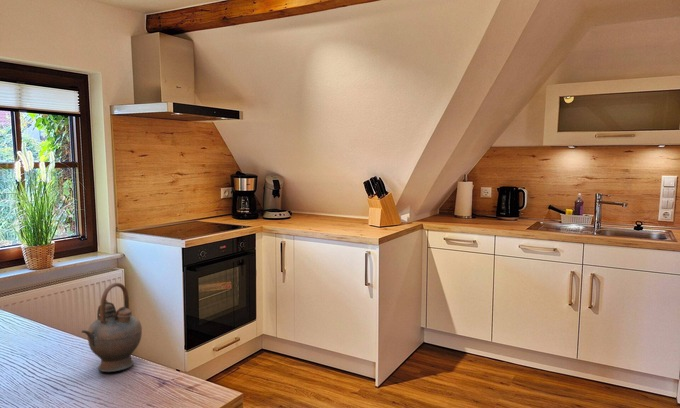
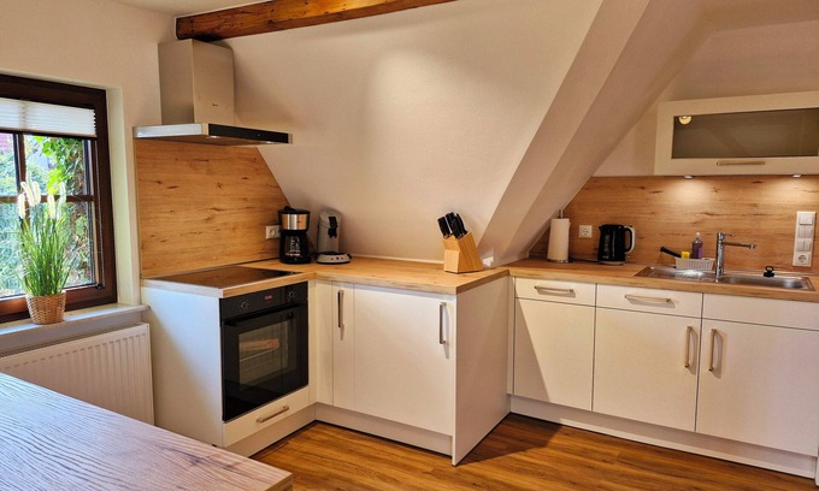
- teapot [81,282,143,373]
